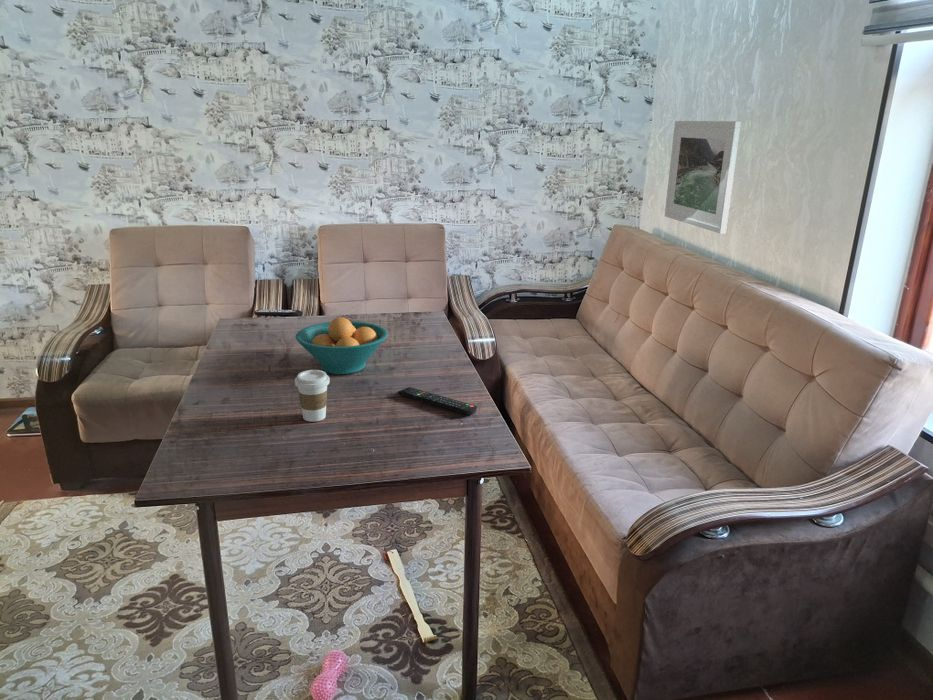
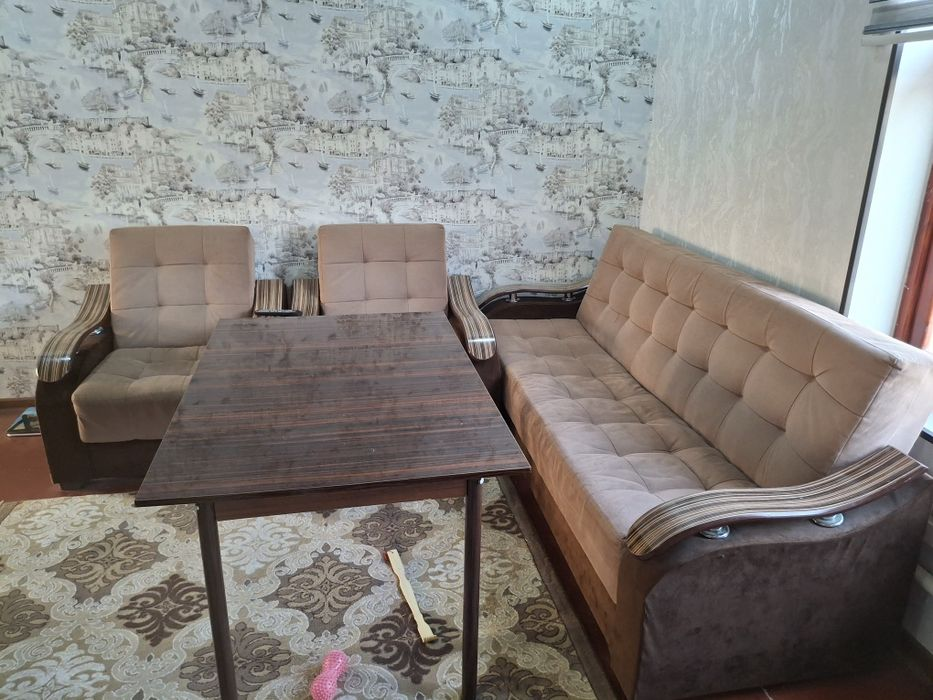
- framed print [664,120,742,235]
- remote control [397,386,478,416]
- coffee cup [294,369,331,423]
- fruit bowl [295,316,389,375]
